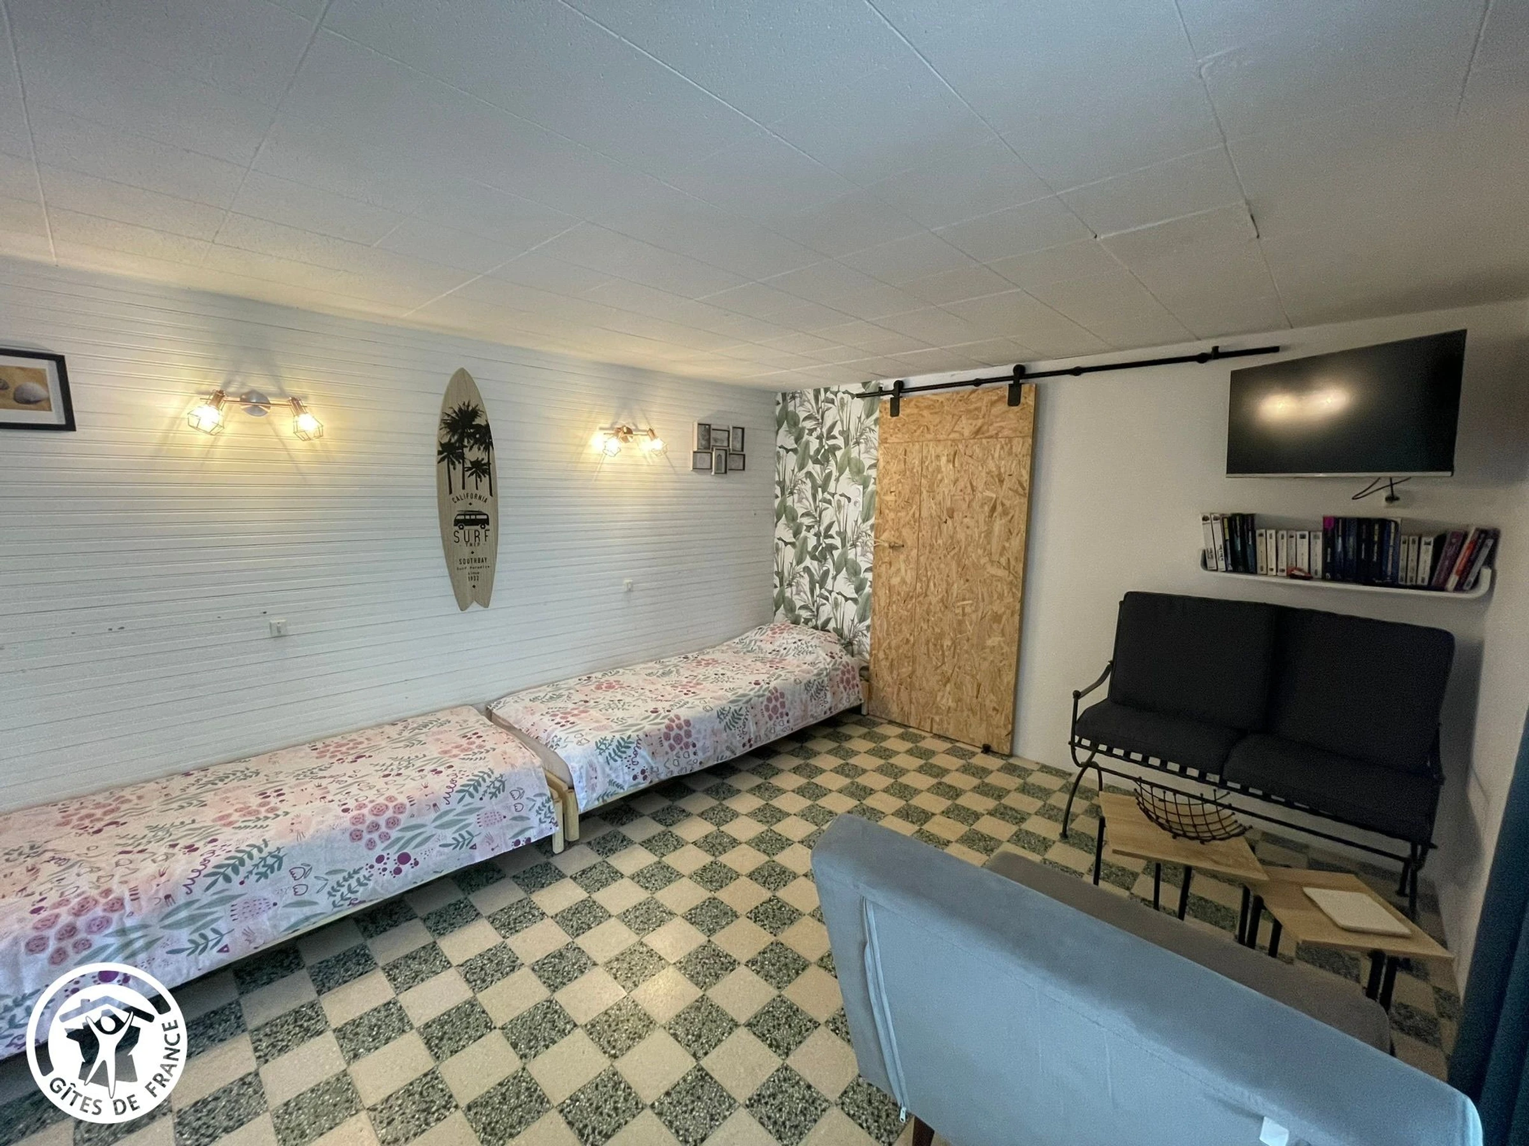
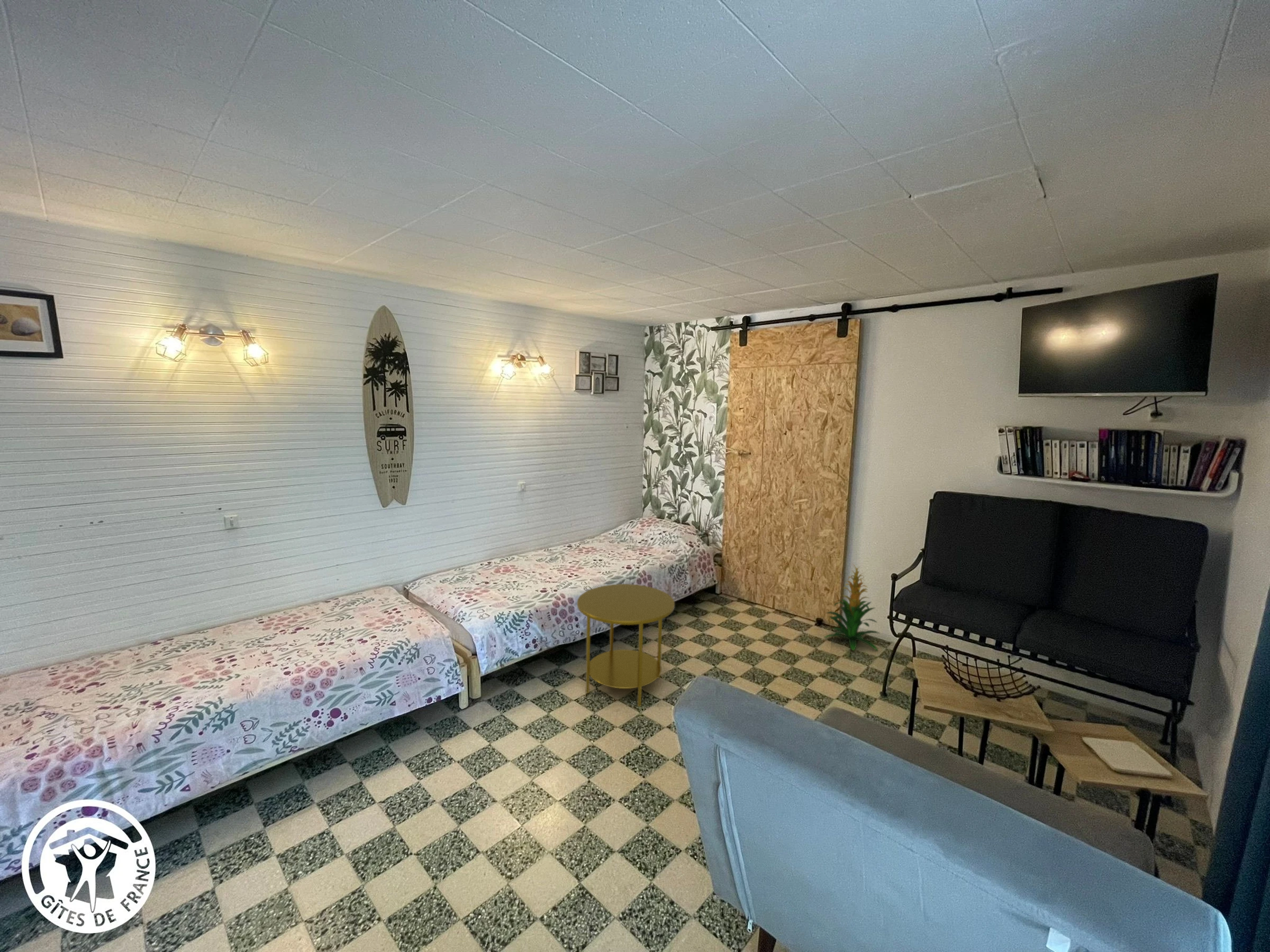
+ side table [576,583,675,707]
+ indoor plant [823,563,880,651]
